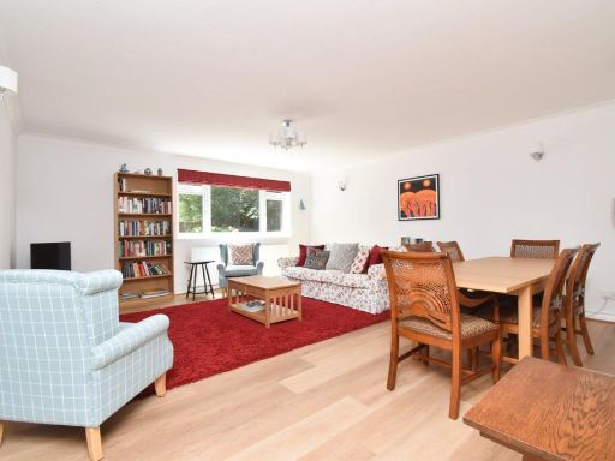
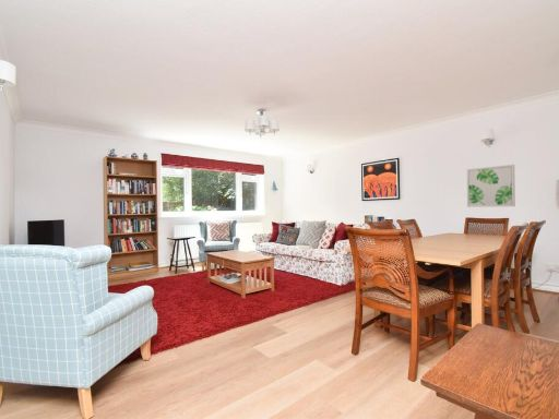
+ wall art [466,164,516,208]
